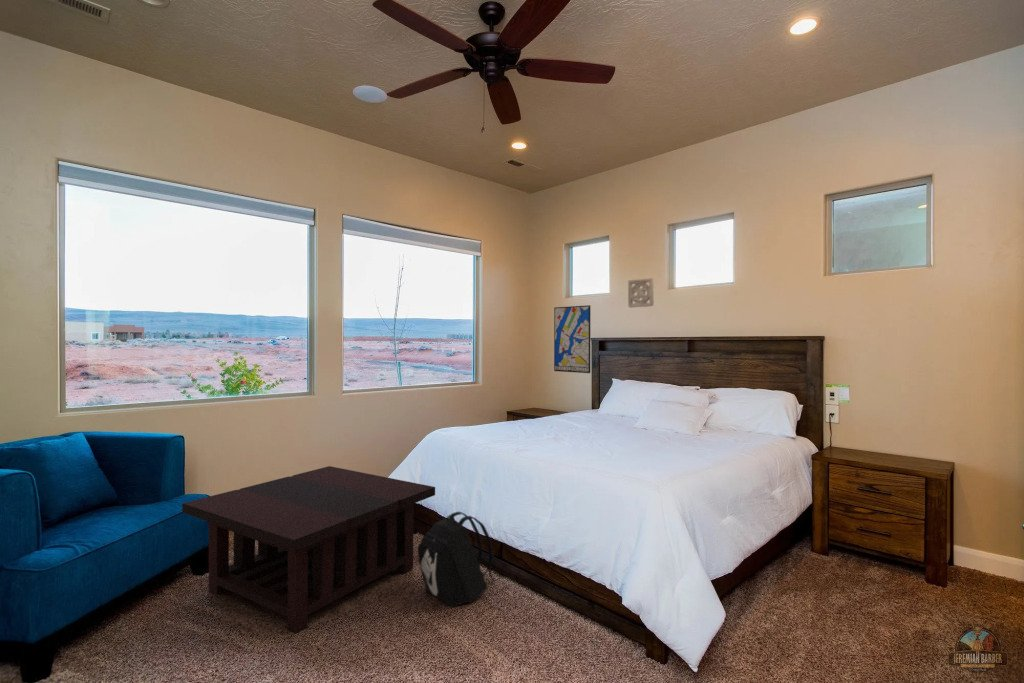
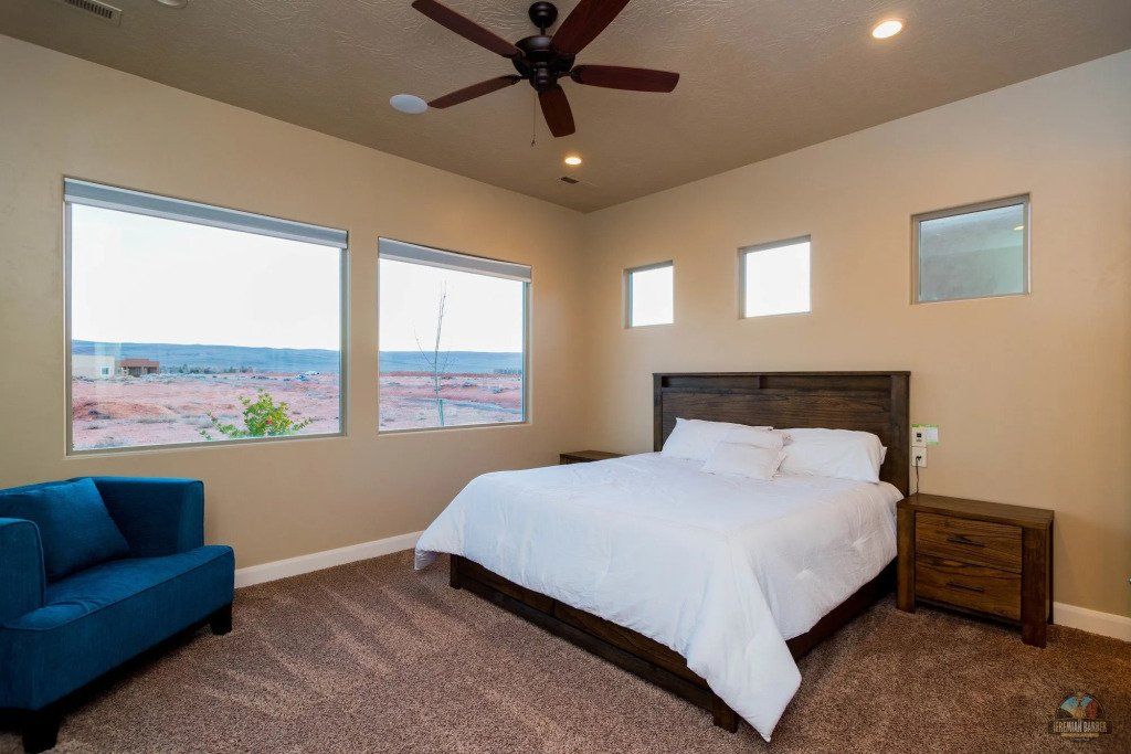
- coffee table [181,465,436,634]
- wall ornament [627,277,654,309]
- backpack [417,511,496,608]
- wall art [553,304,591,374]
